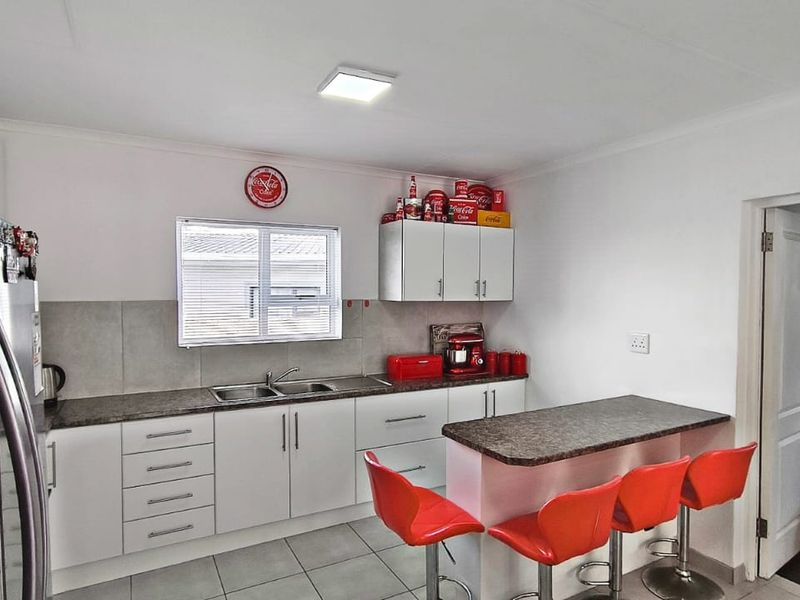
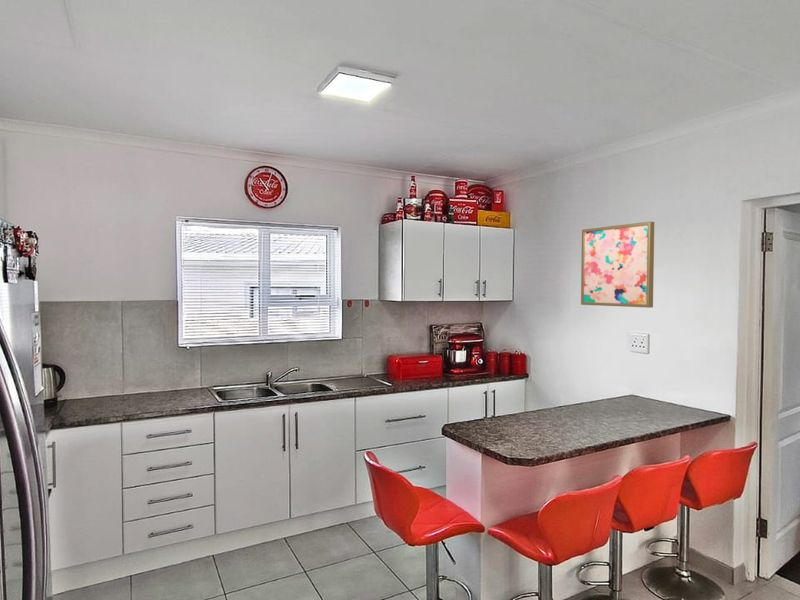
+ wall art [580,221,655,309]
